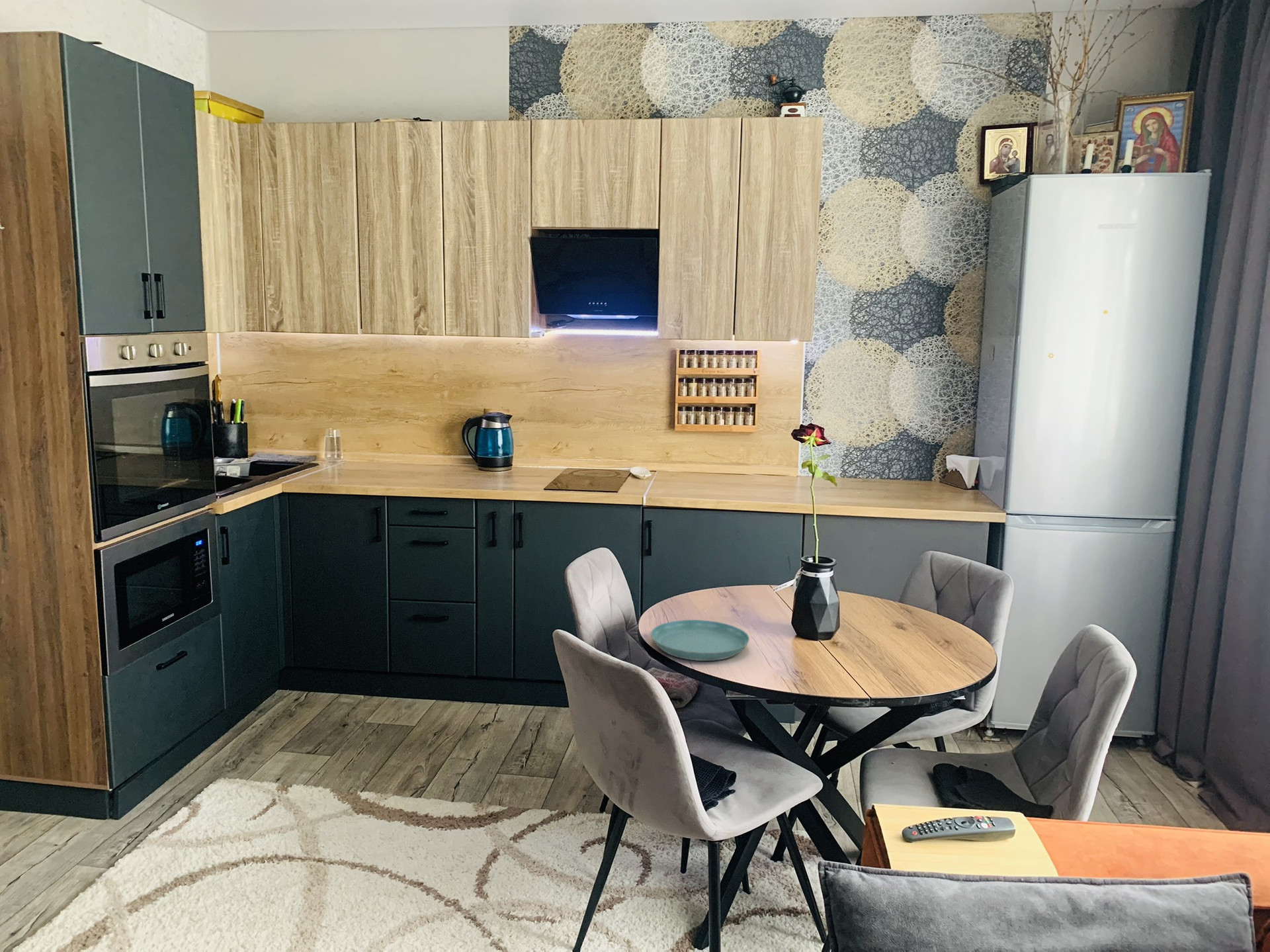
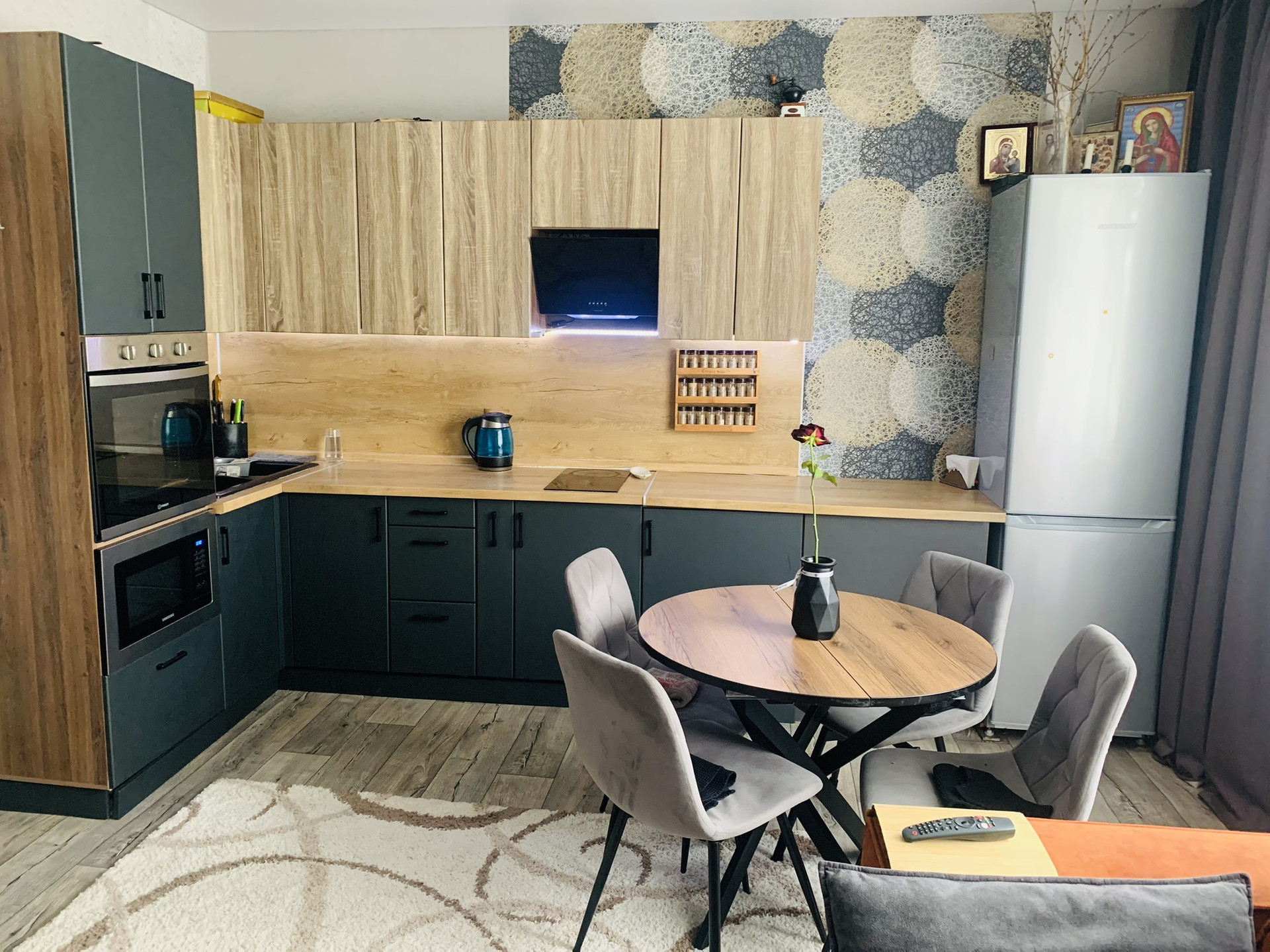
- saucer [650,619,750,662]
